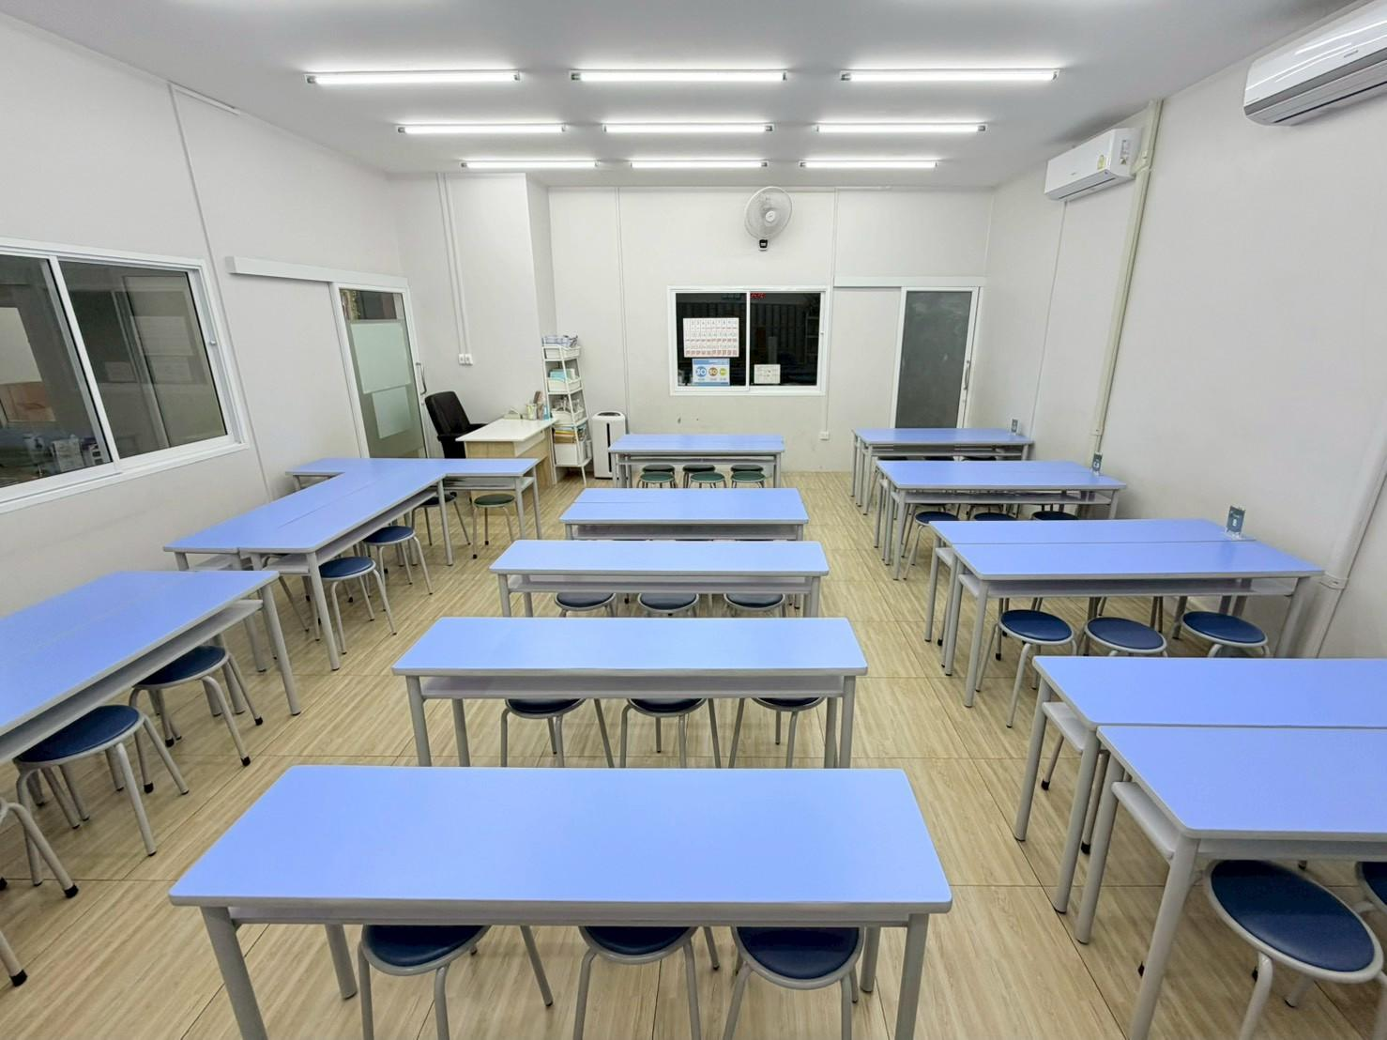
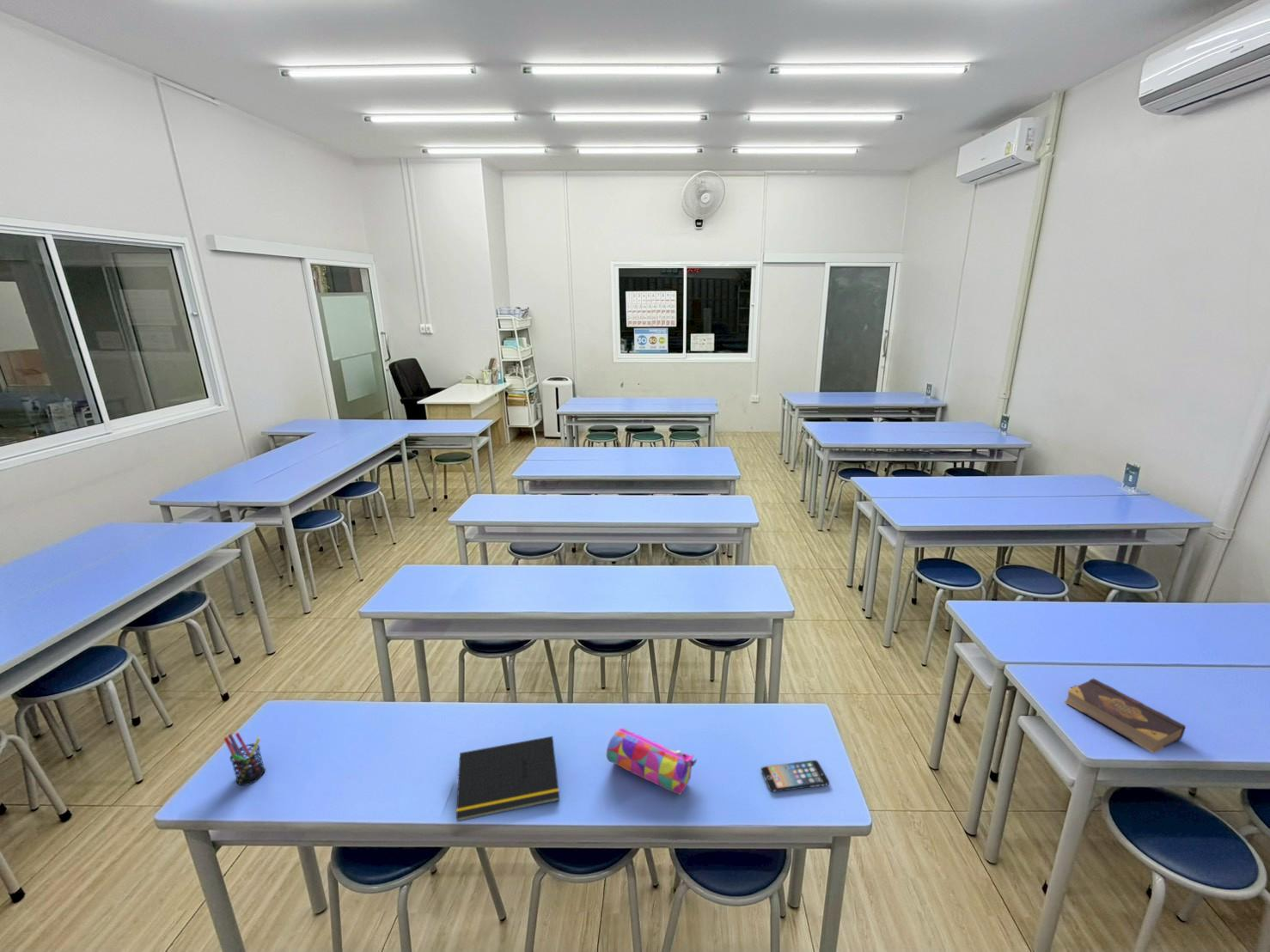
+ book [1064,678,1187,754]
+ smartphone [760,760,830,792]
+ notepad [455,735,560,823]
+ pen holder [223,731,266,786]
+ pencil case [606,727,698,796]
